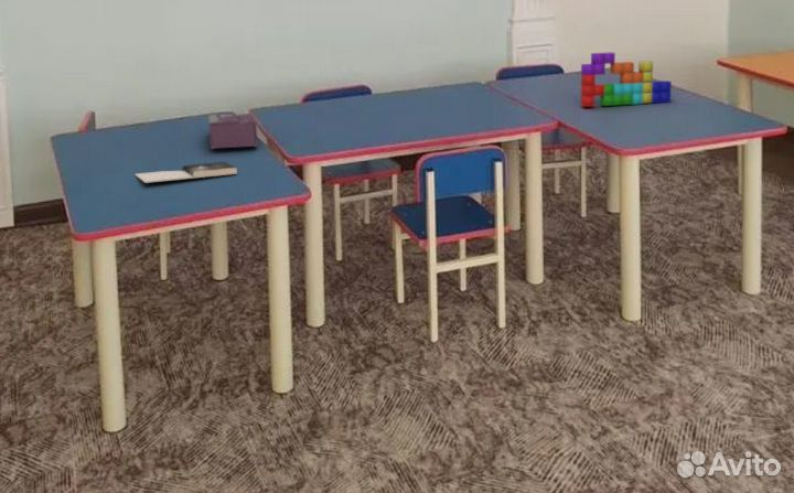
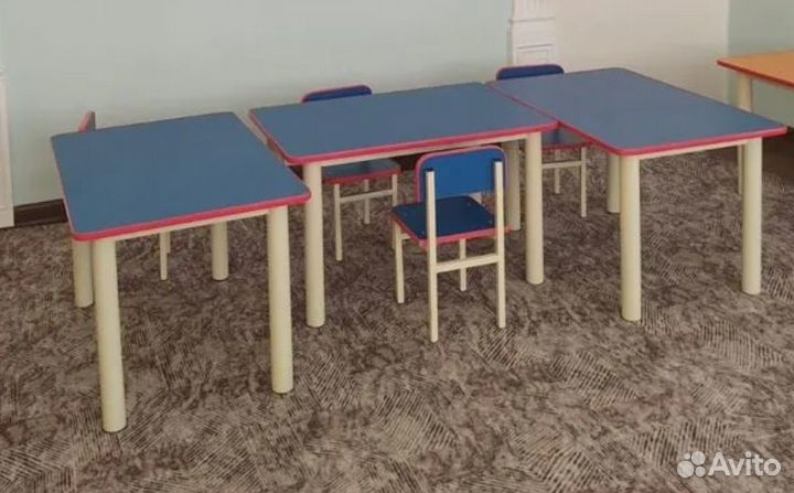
- book [133,161,238,184]
- tissue box [207,112,258,150]
- toy blocks [580,51,673,108]
